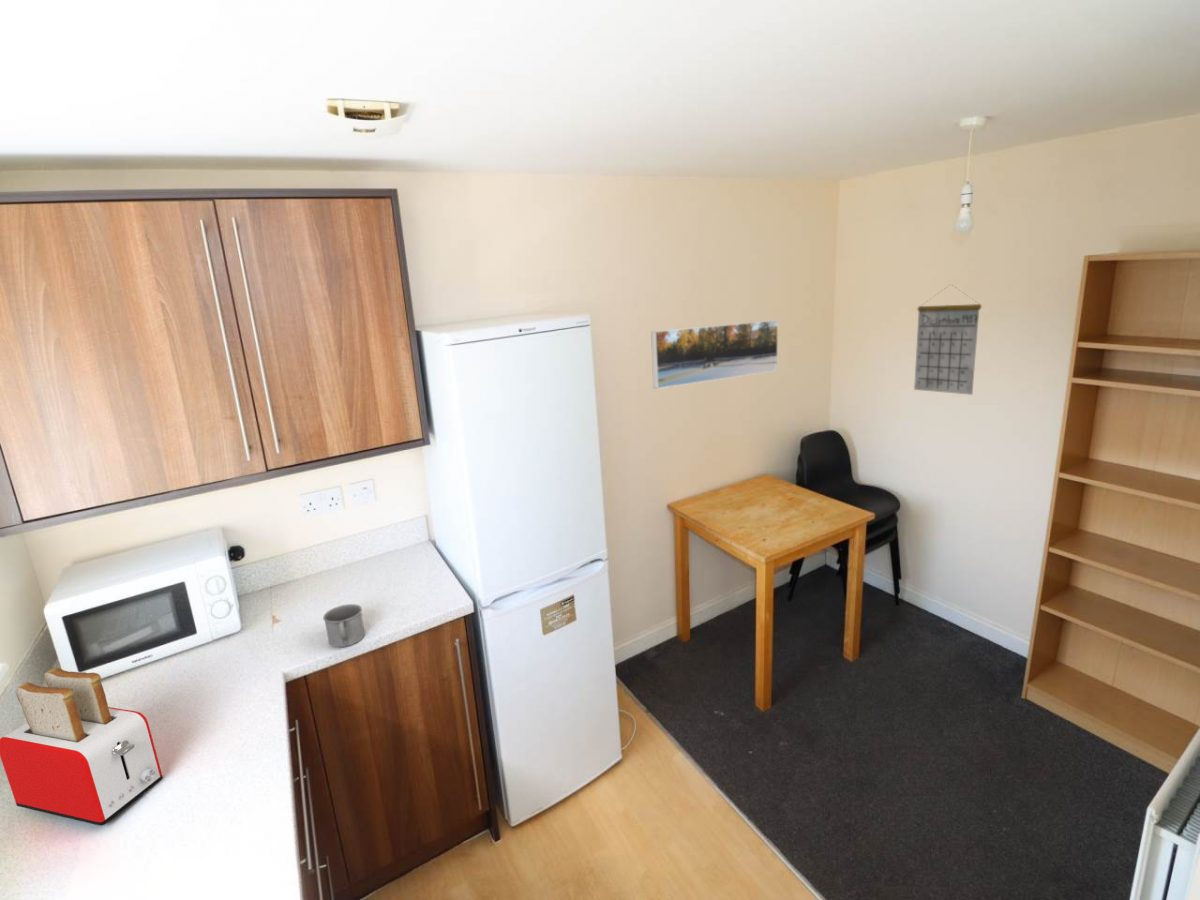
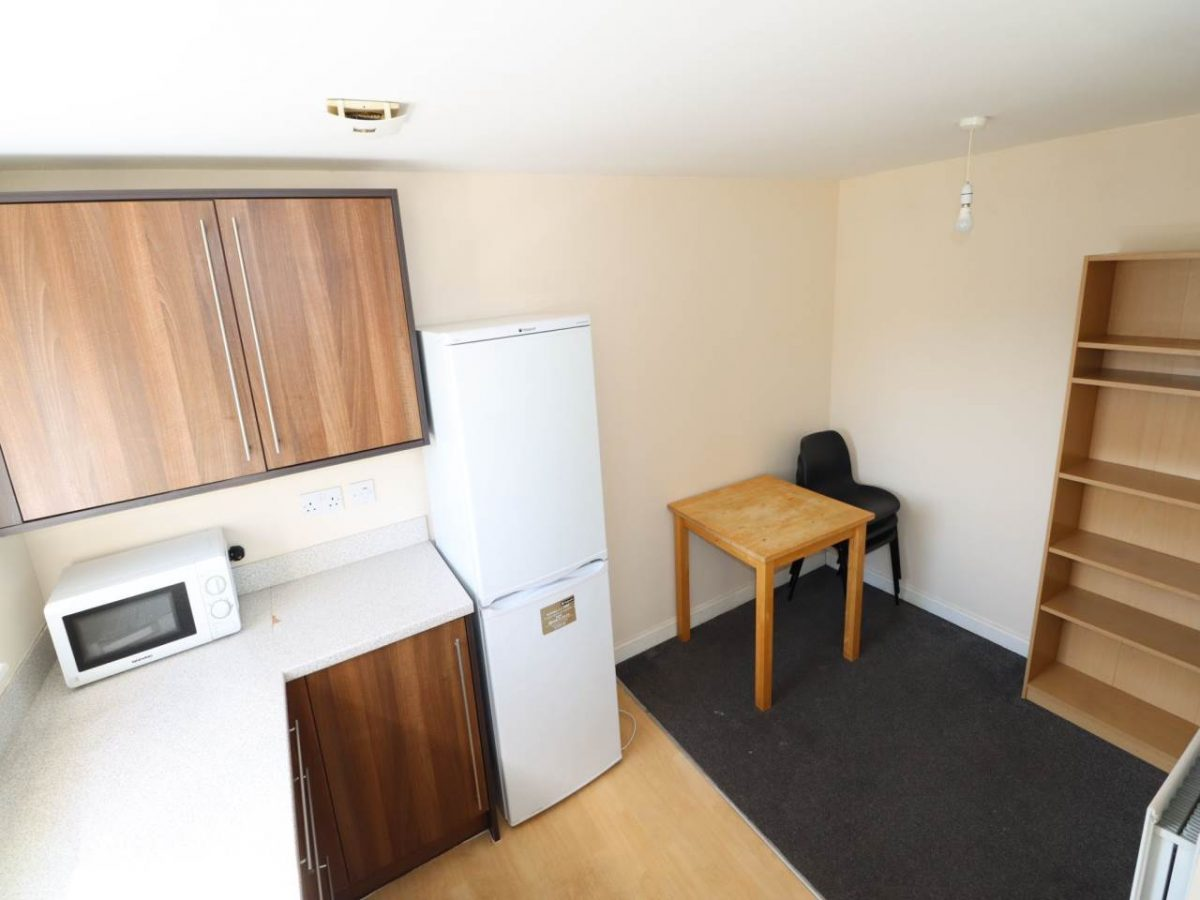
- mug [322,603,366,648]
- toaster [0,667,164,827]
- calendar [913,283,982,396]
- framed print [650,319,779,390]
